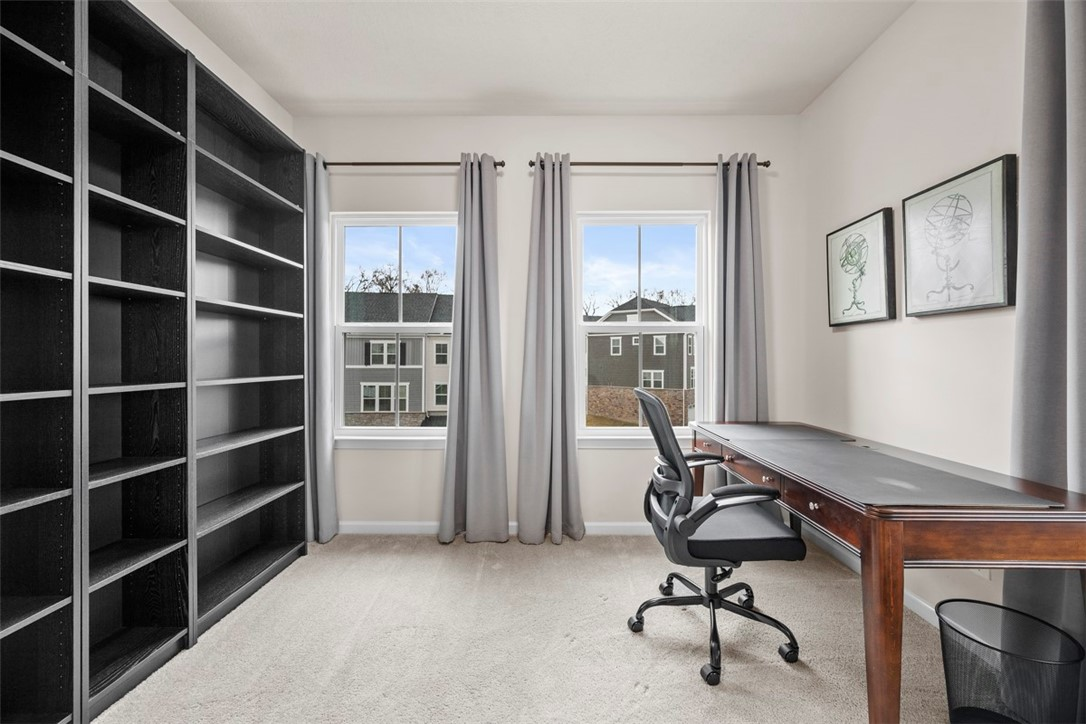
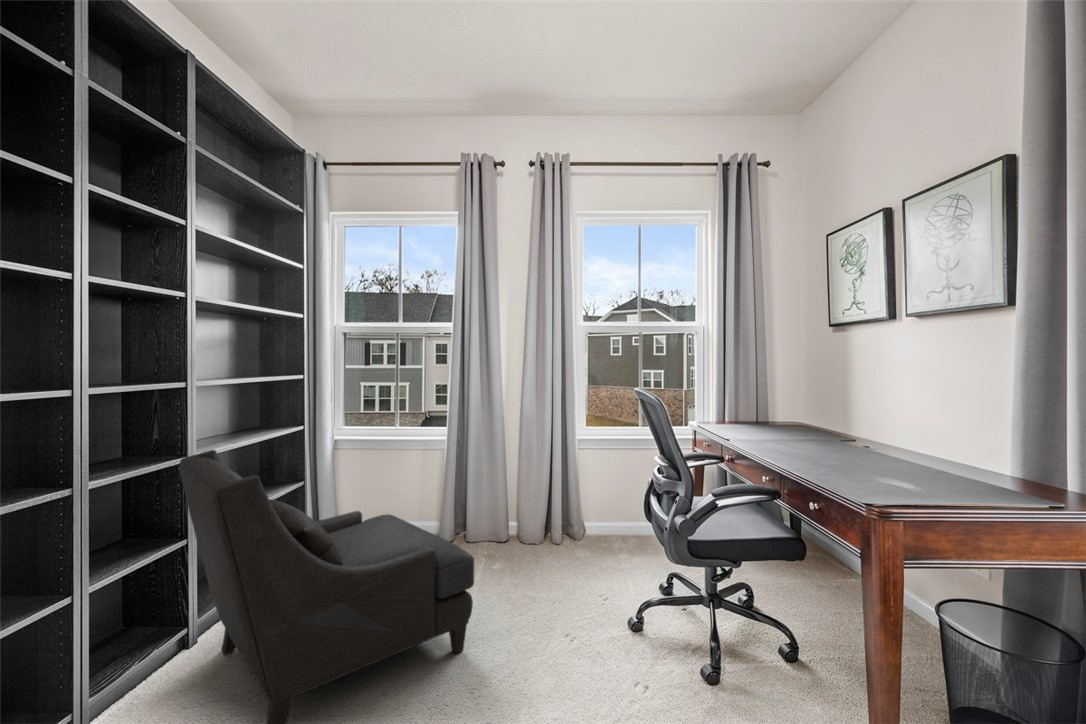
+ armchair [178,449,475,724]
